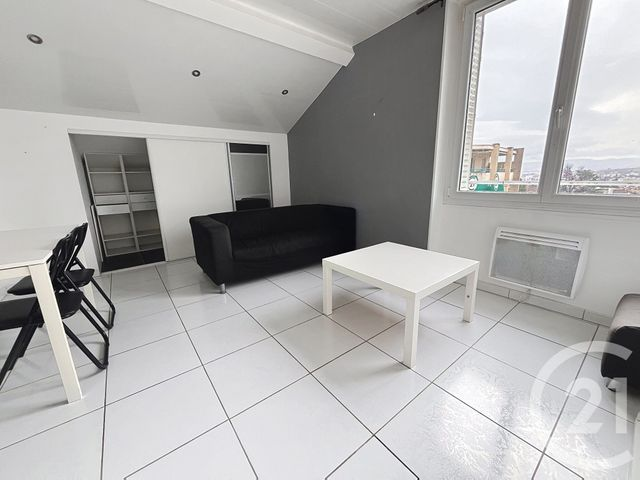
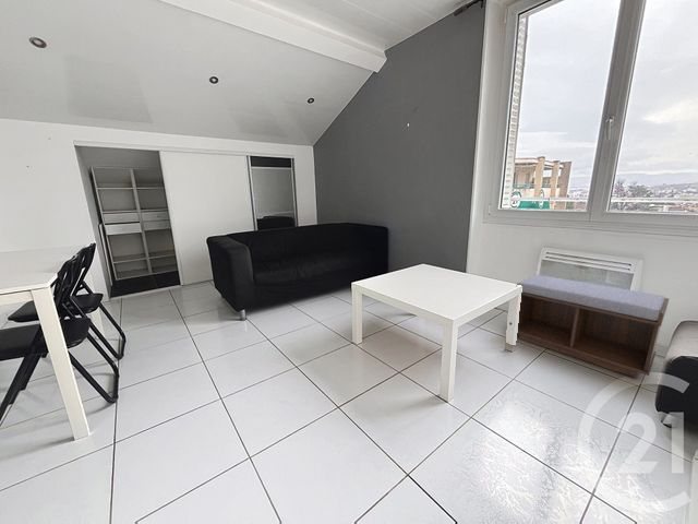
+ bench [516,274,670,379]
